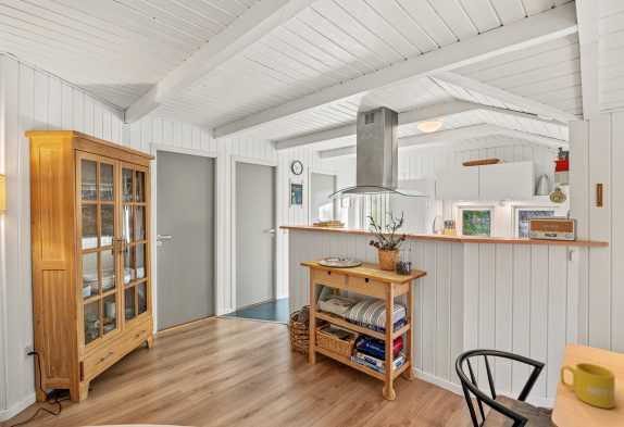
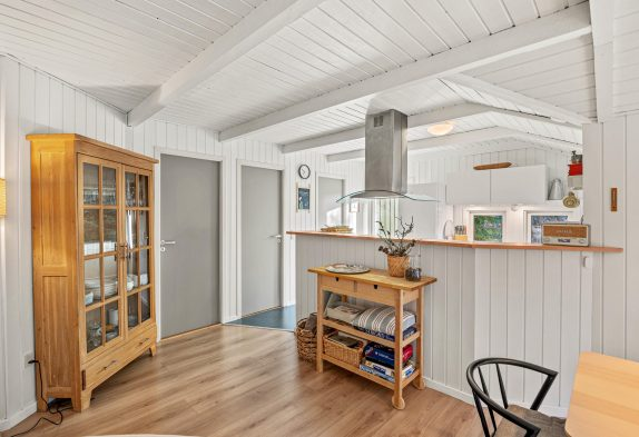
- mug [560,362,615,410]
